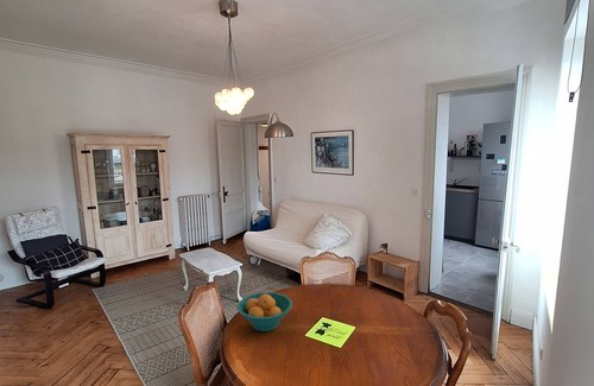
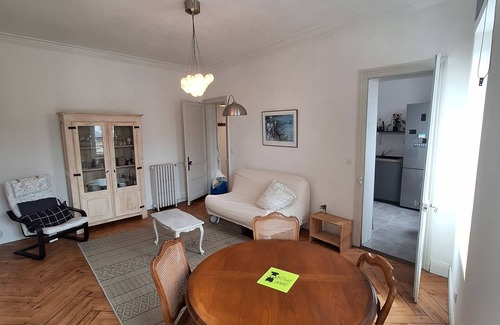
- fruit bowl [236,291,293,333]
